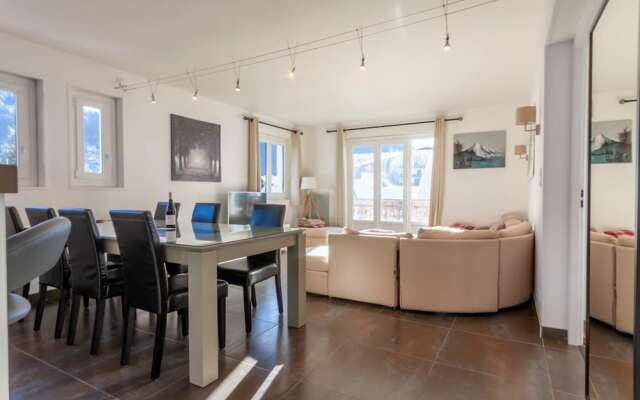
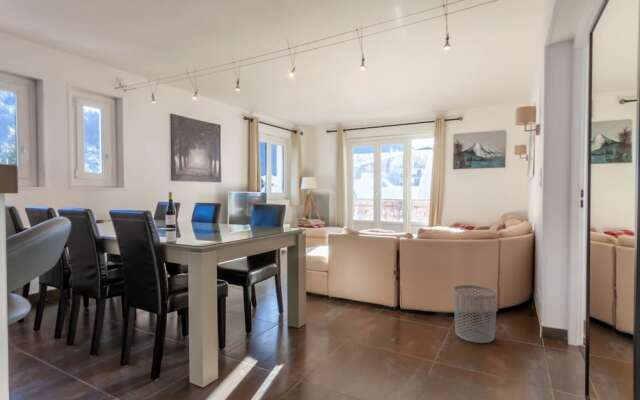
+ waste bin [453,284,498,344]
